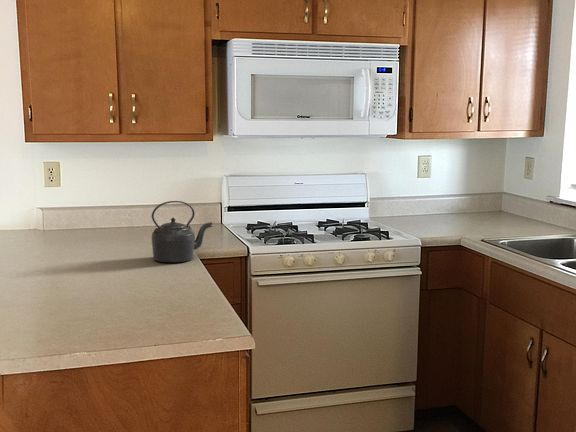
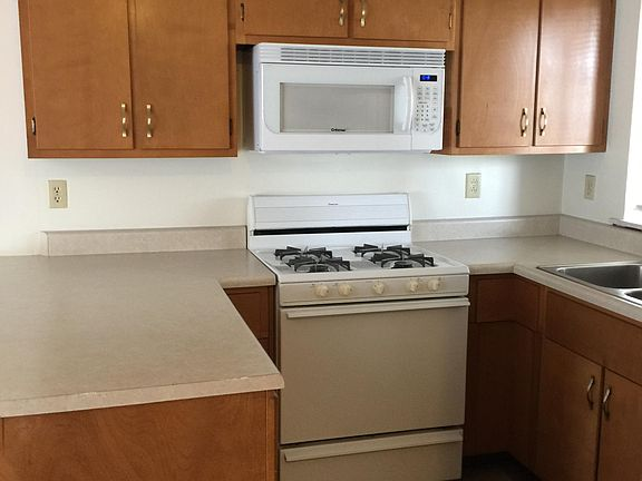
- kettle [151,200,214,263]
